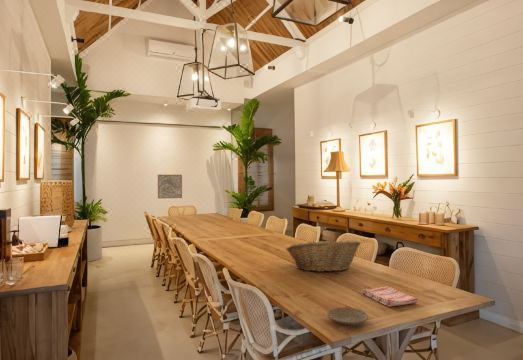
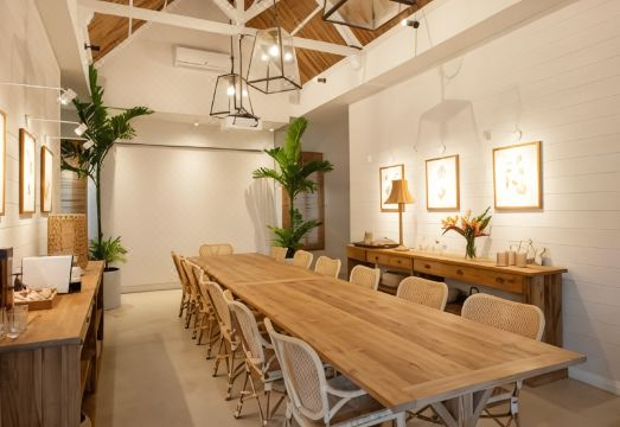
- wall art [157,174,183,200]
- dish towel [360,285,419,308]
- fruit basket [285,238,362,273]
- plate [326,307,369,326]
